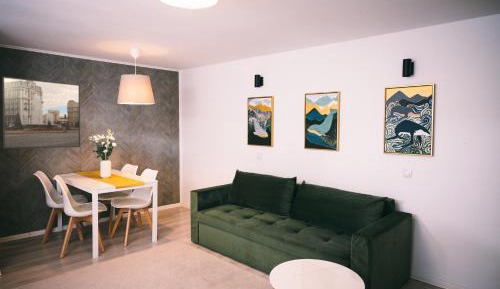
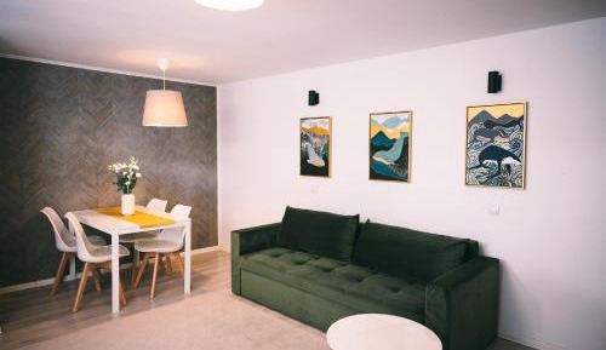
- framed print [2,76,81,149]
